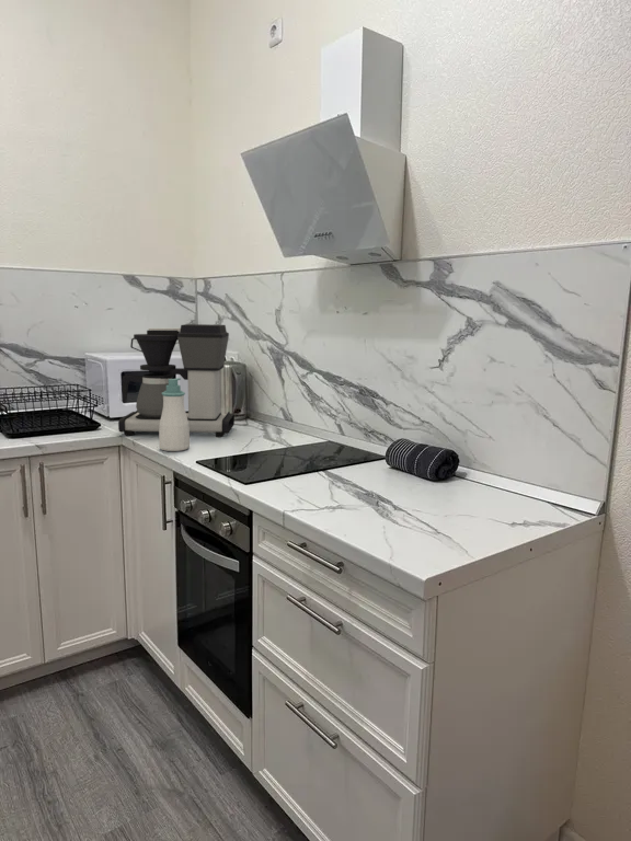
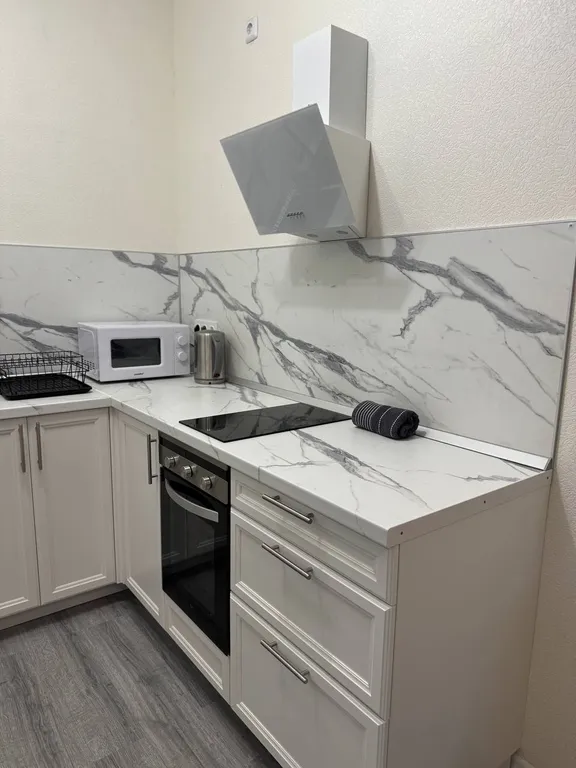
- soap bottle [158,377,191,452]
- coffee maker [117,323,236,438]
